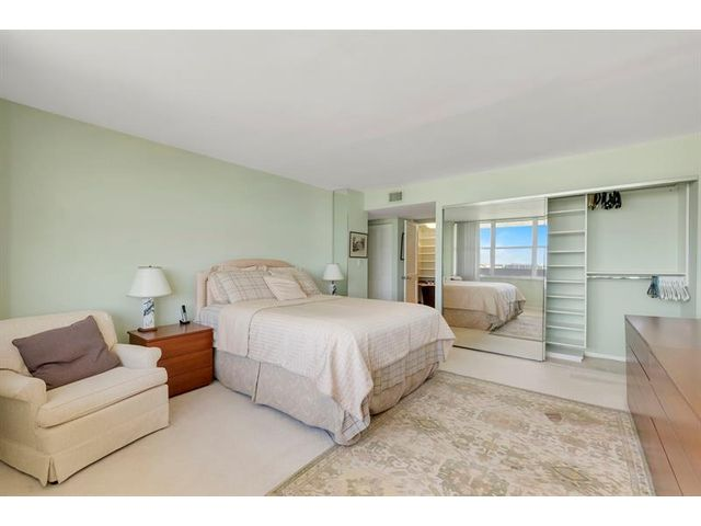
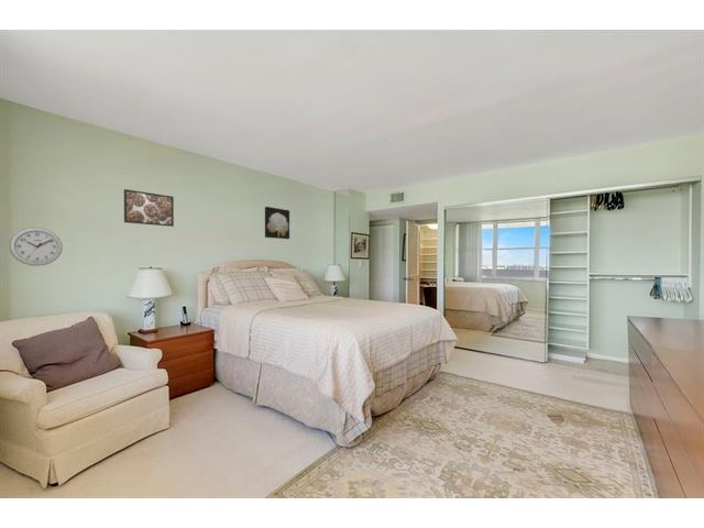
+ wall art [264,206,290,240]
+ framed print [123,188,175,228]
+ wall clock [8,227,64,267]
